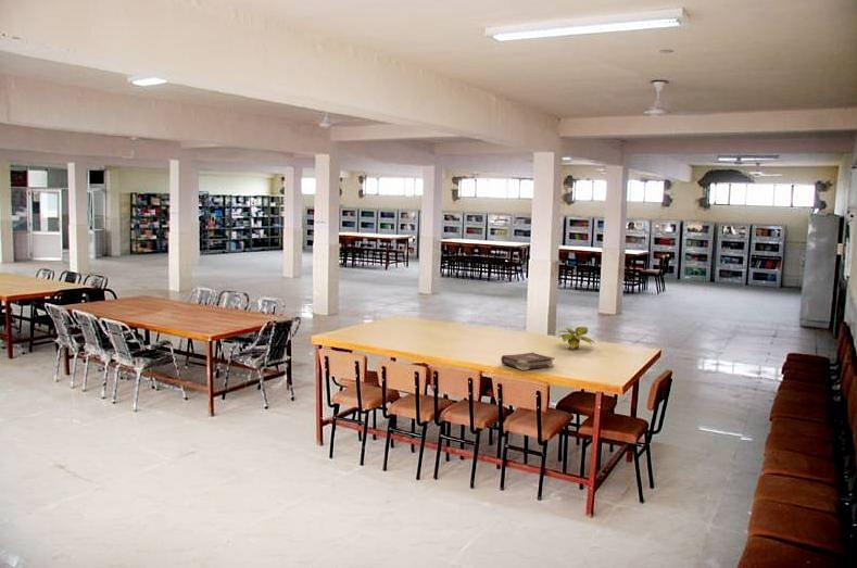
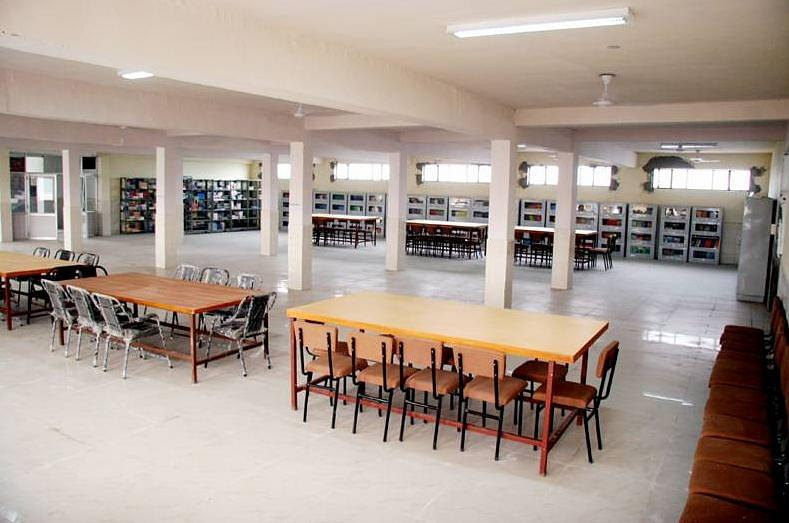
- plant [555,326,595,350]
- book [500,352,555,371]
